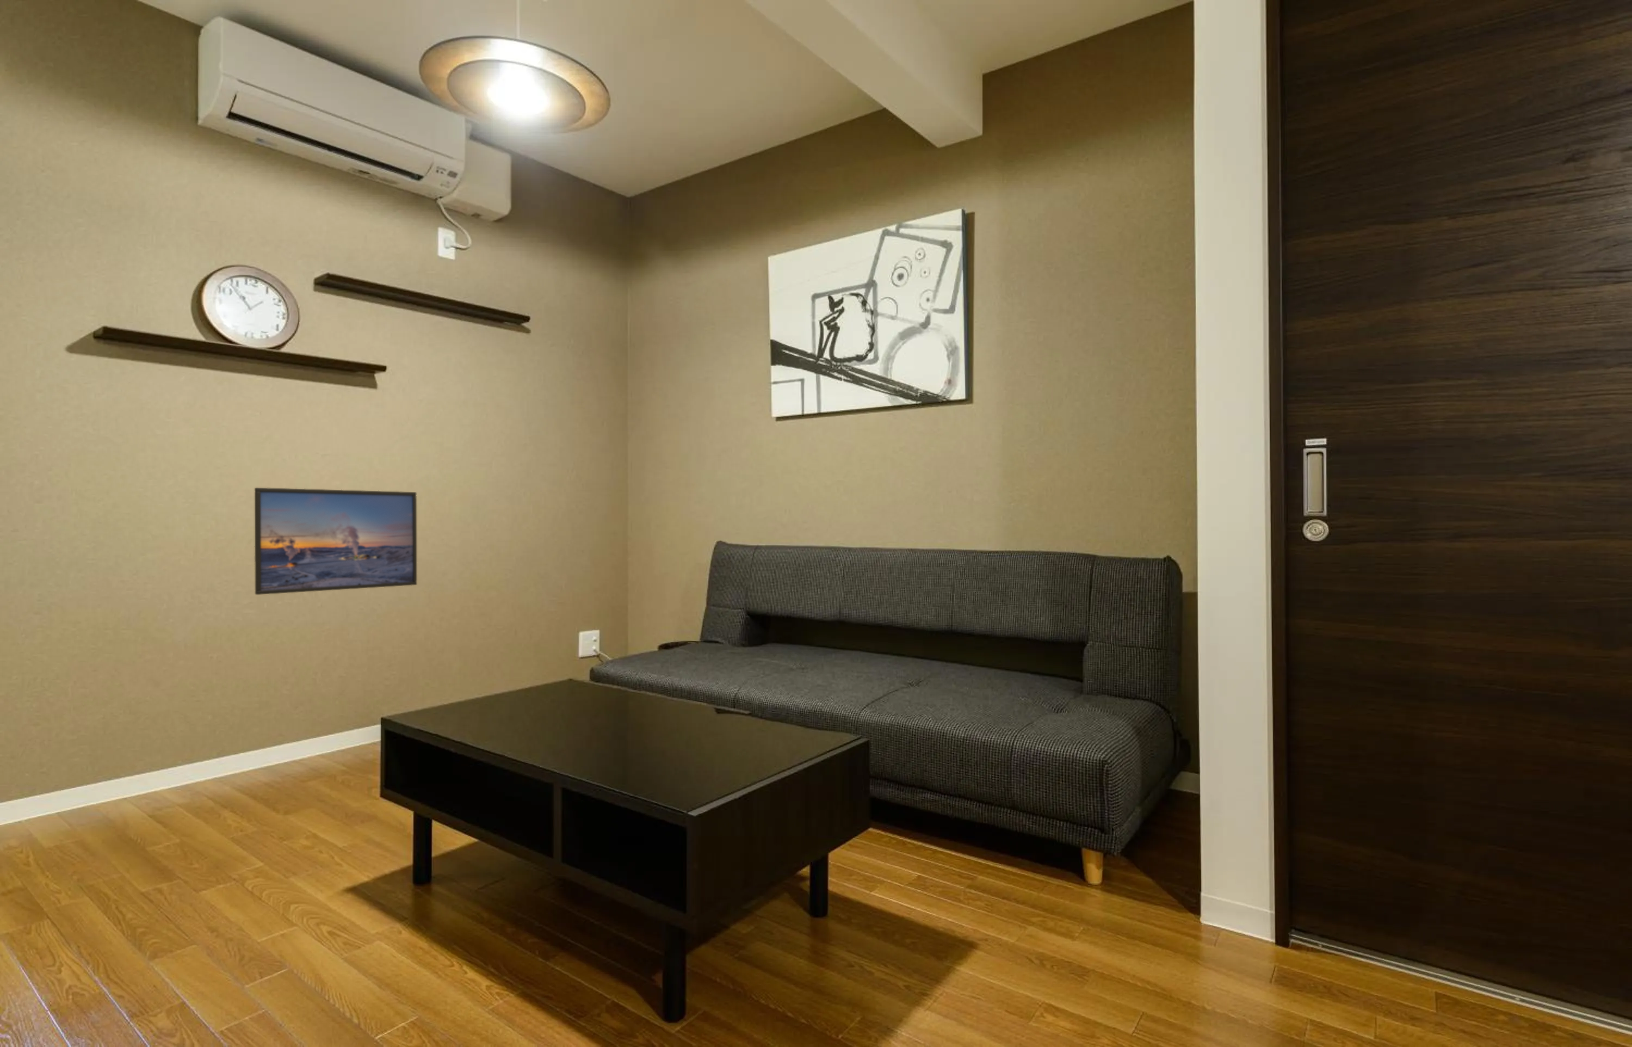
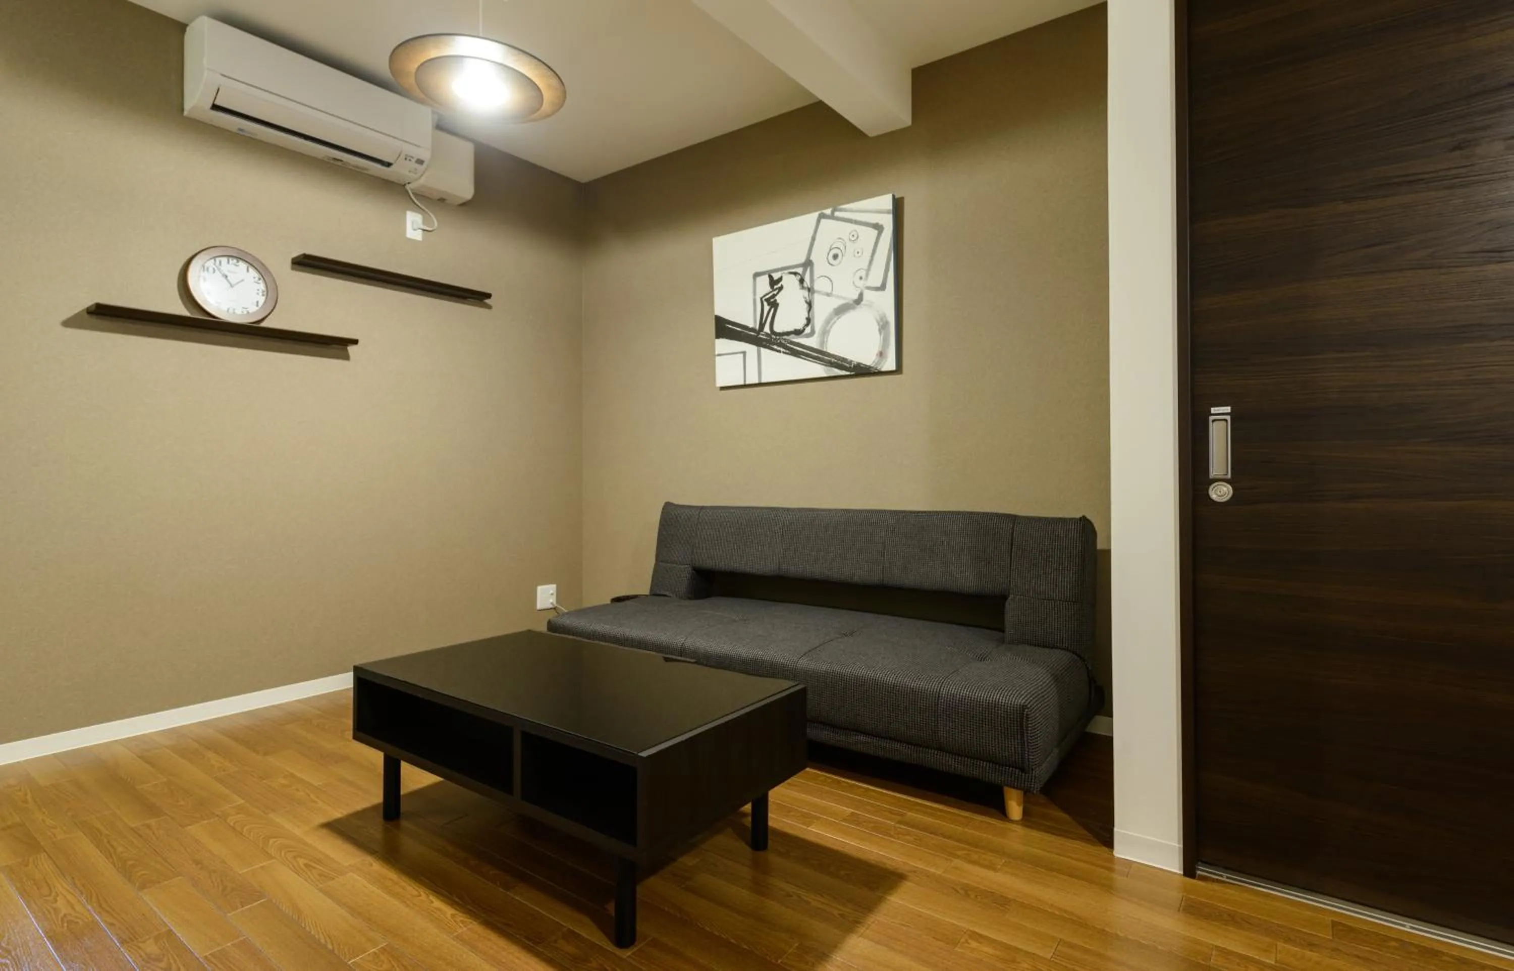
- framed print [255,487,418,595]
